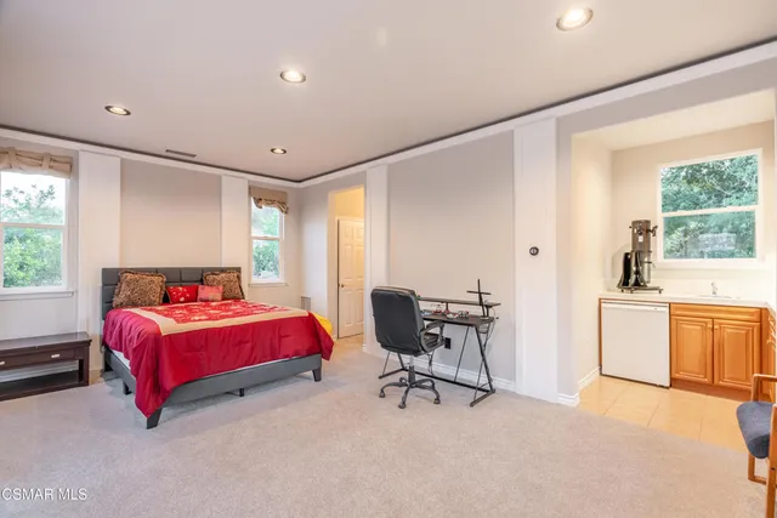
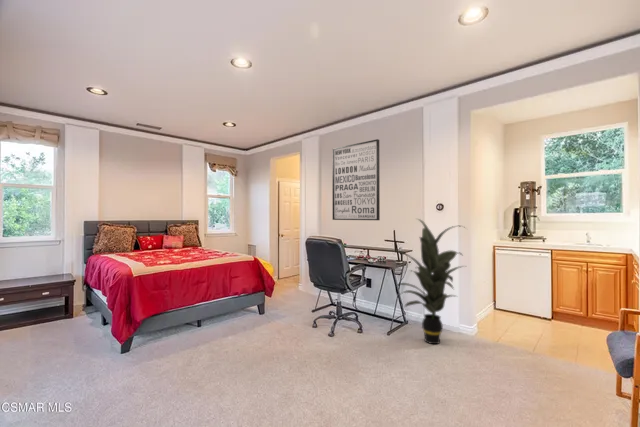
+ wall art [331,138,381,221]
+ indoor plant [388,218,468,345]
